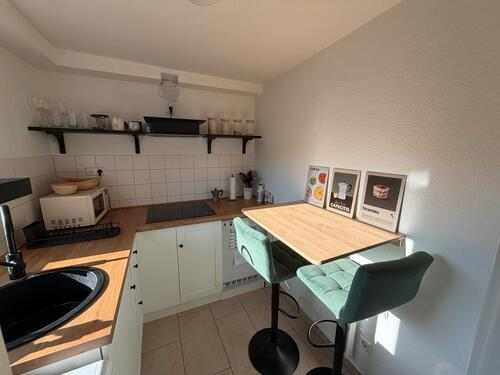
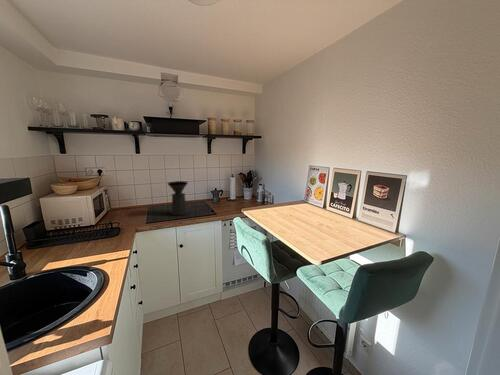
+ coffee maker [167,180,189,217]
